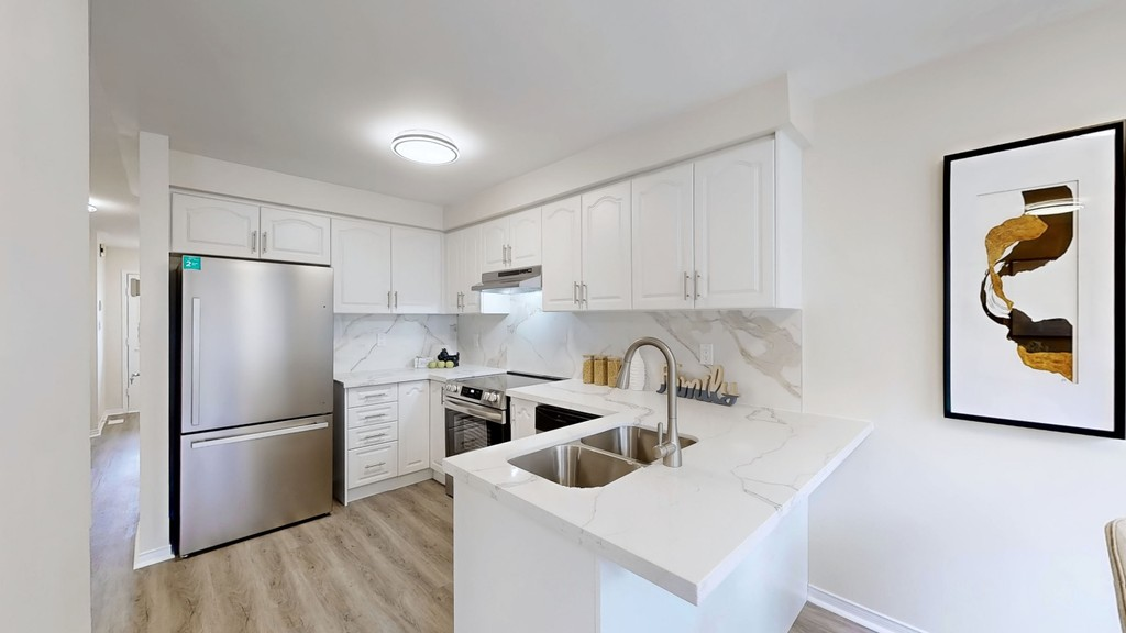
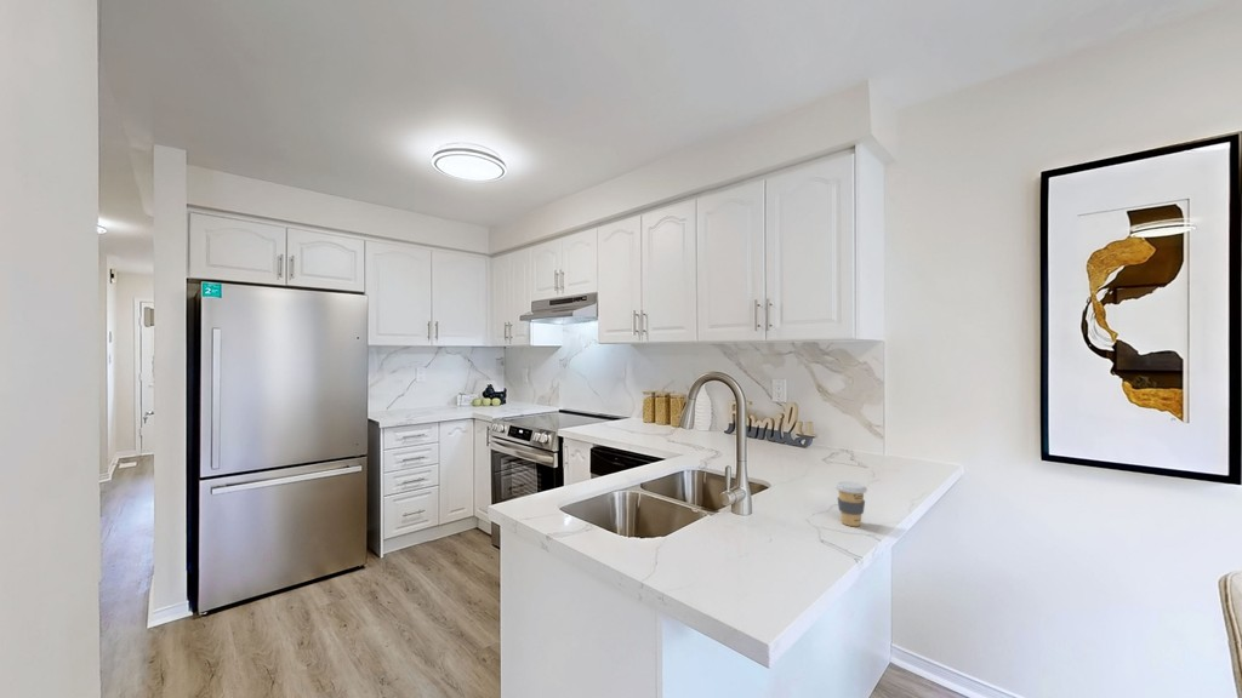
+ coffee cup [834,480,868,527]
